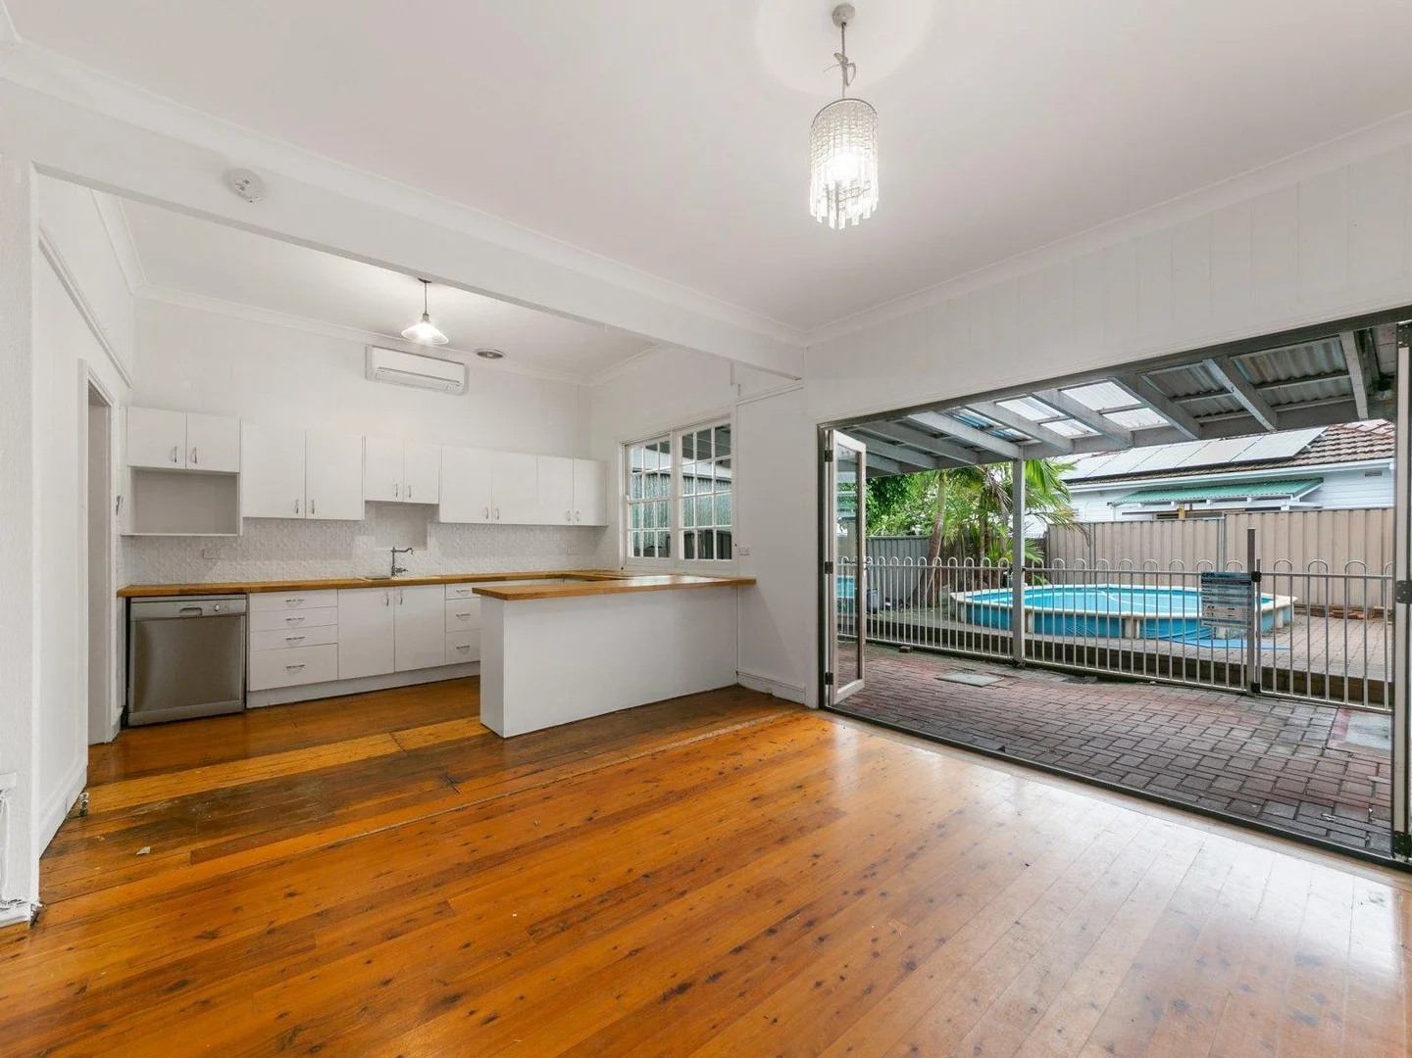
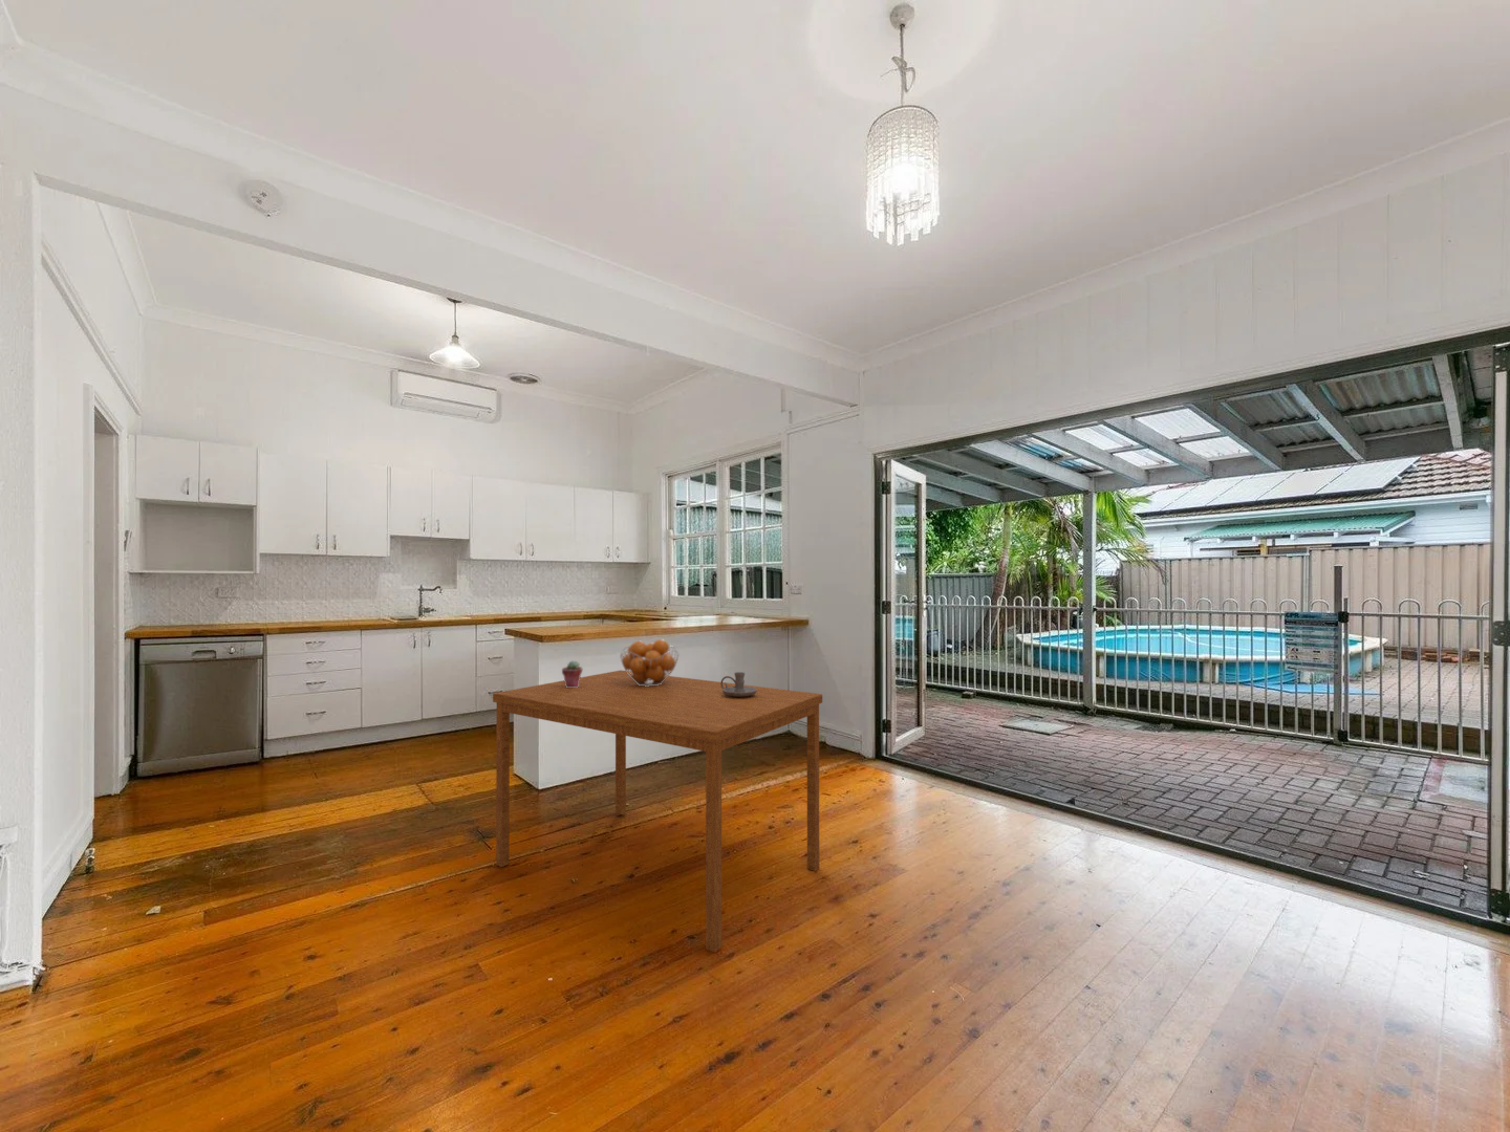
+ potted succulent [561,659,583,687]
+ fruit basket [618,639,680,686]
+ dining table [492,668,823,952]
+ candle holder [721,671,757,697]
